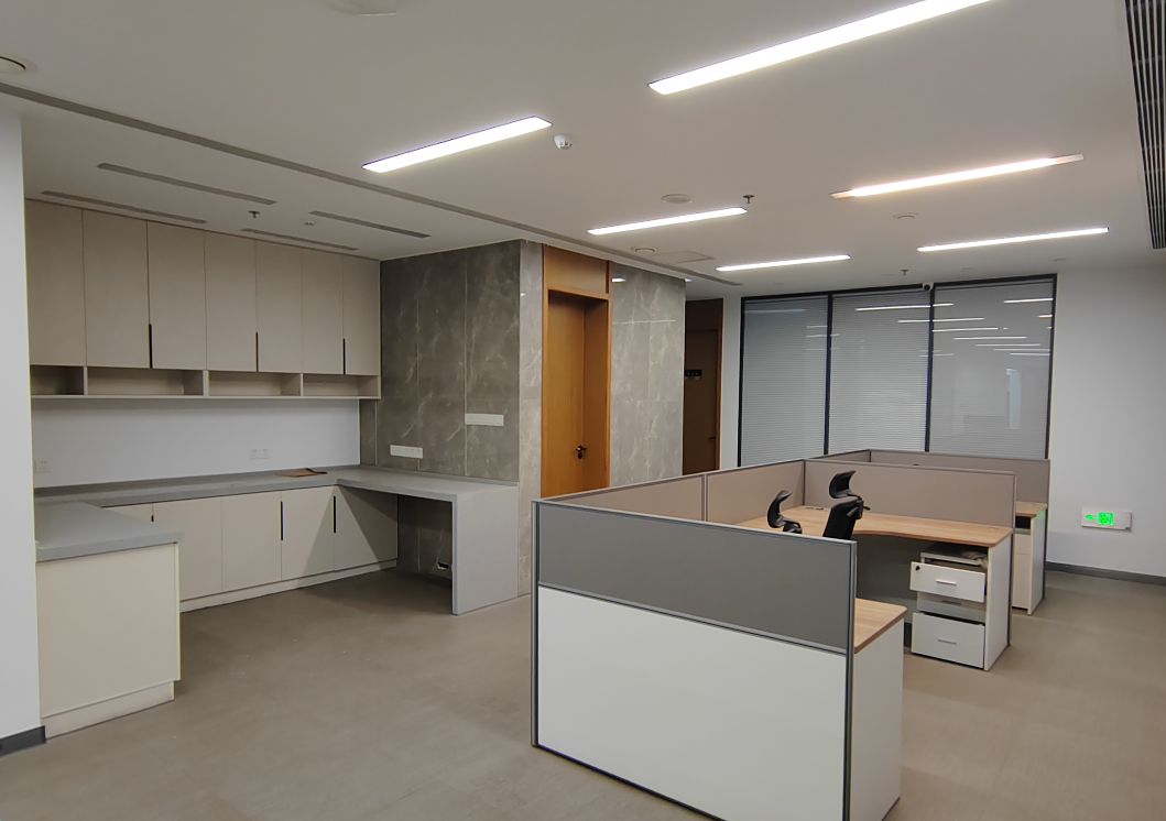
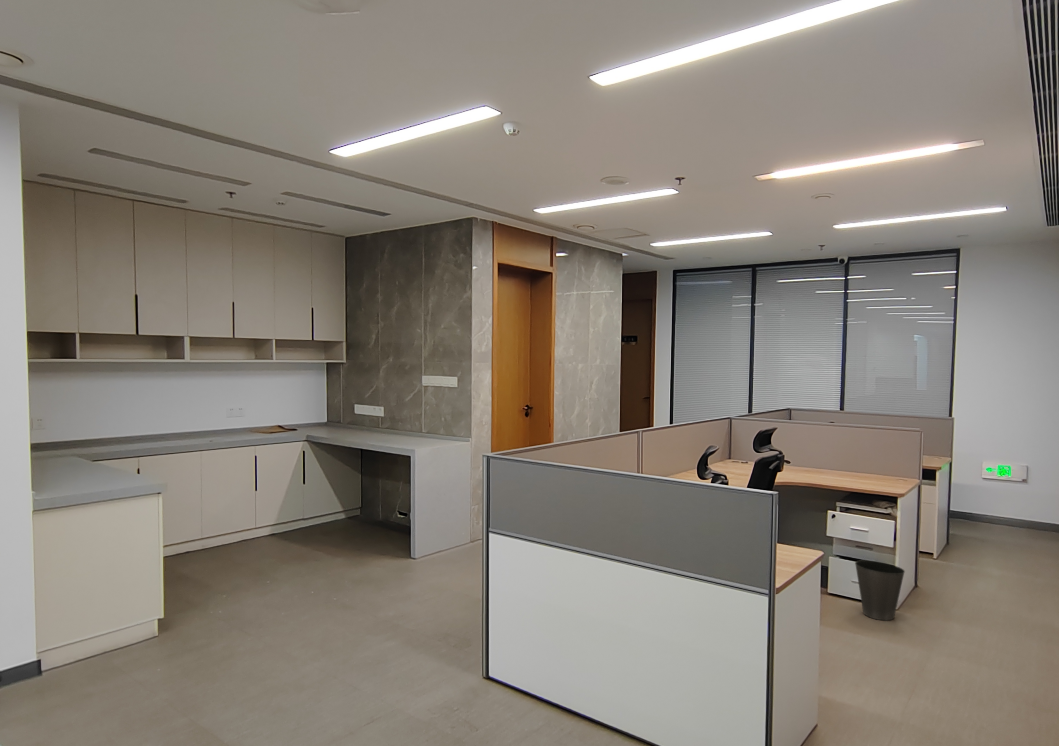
+ waste basket [854,559,906,621]
